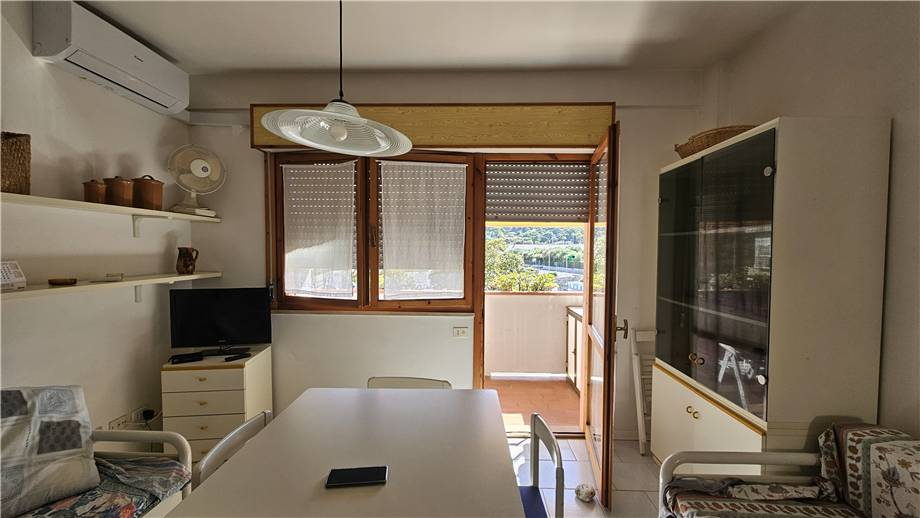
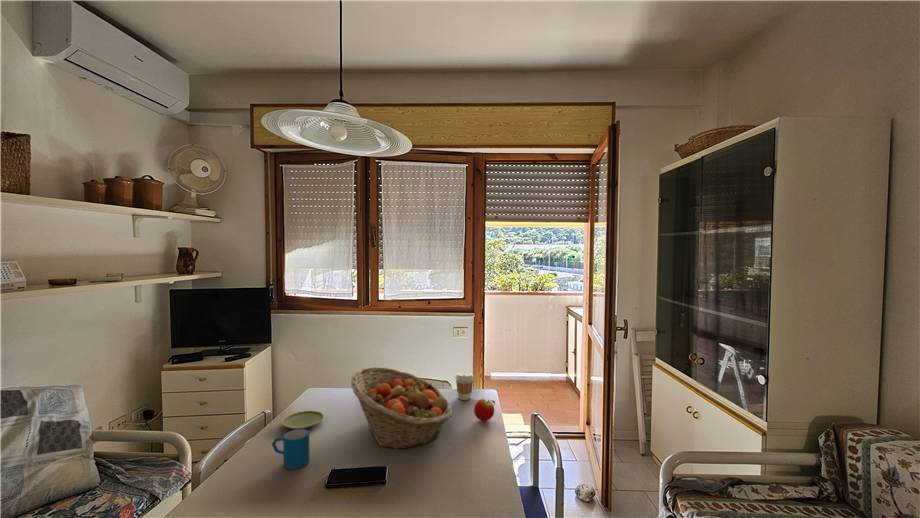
+ plate [281,410,325,430]
+ mug [271,428,310,470]
+ apple [473,398,496,422]
+ coffee cup [455,371,475,401]
+ fruit basket [350,366,453,450]
